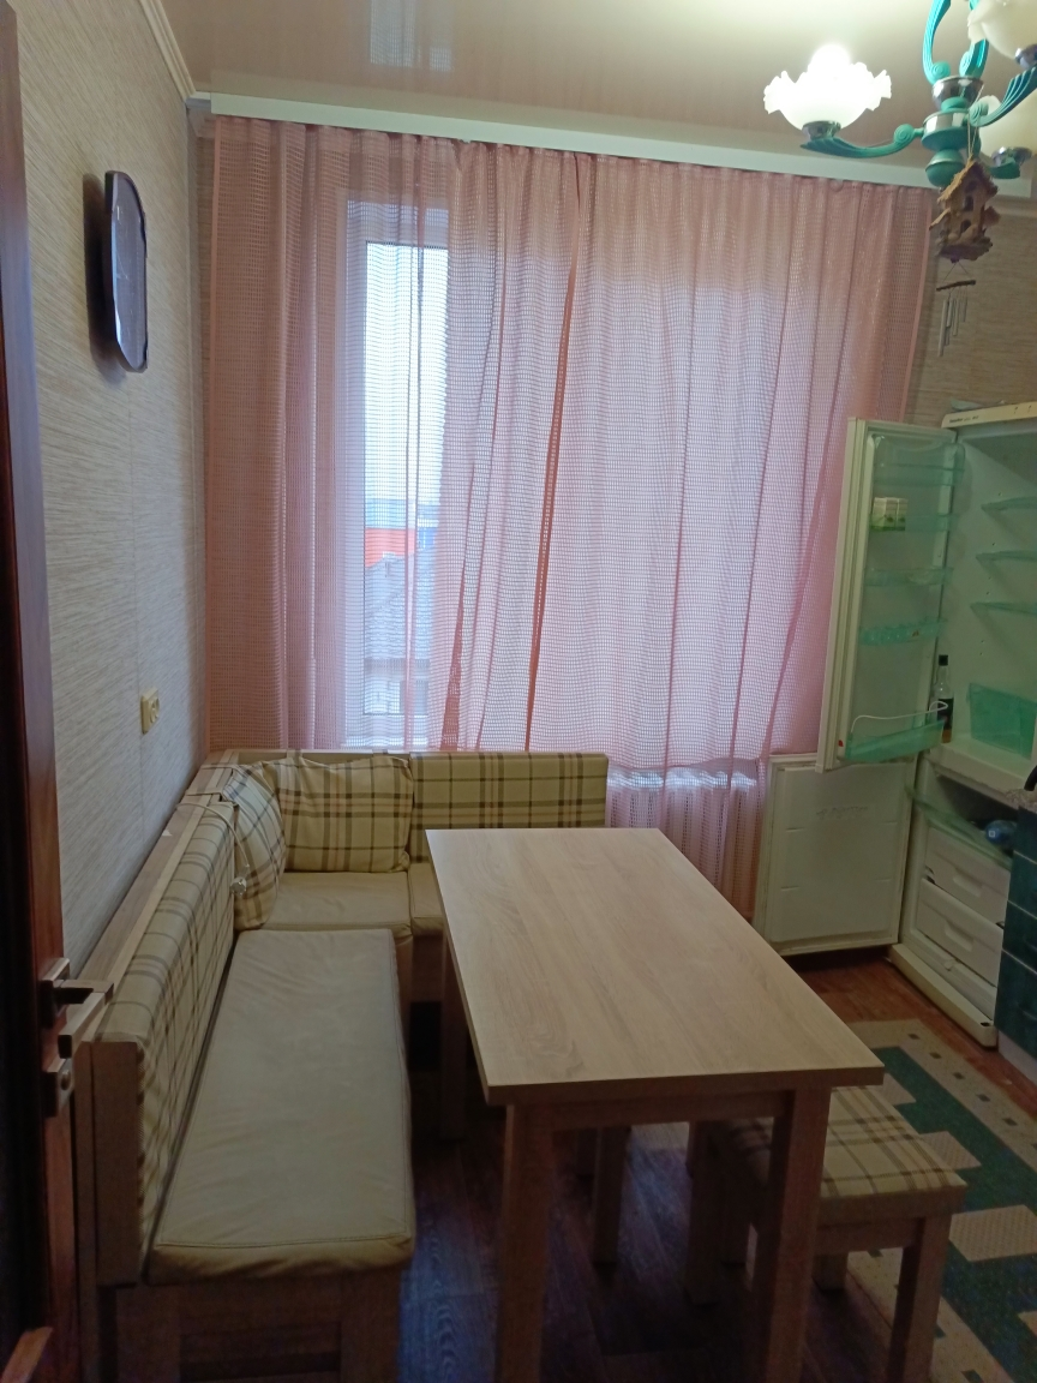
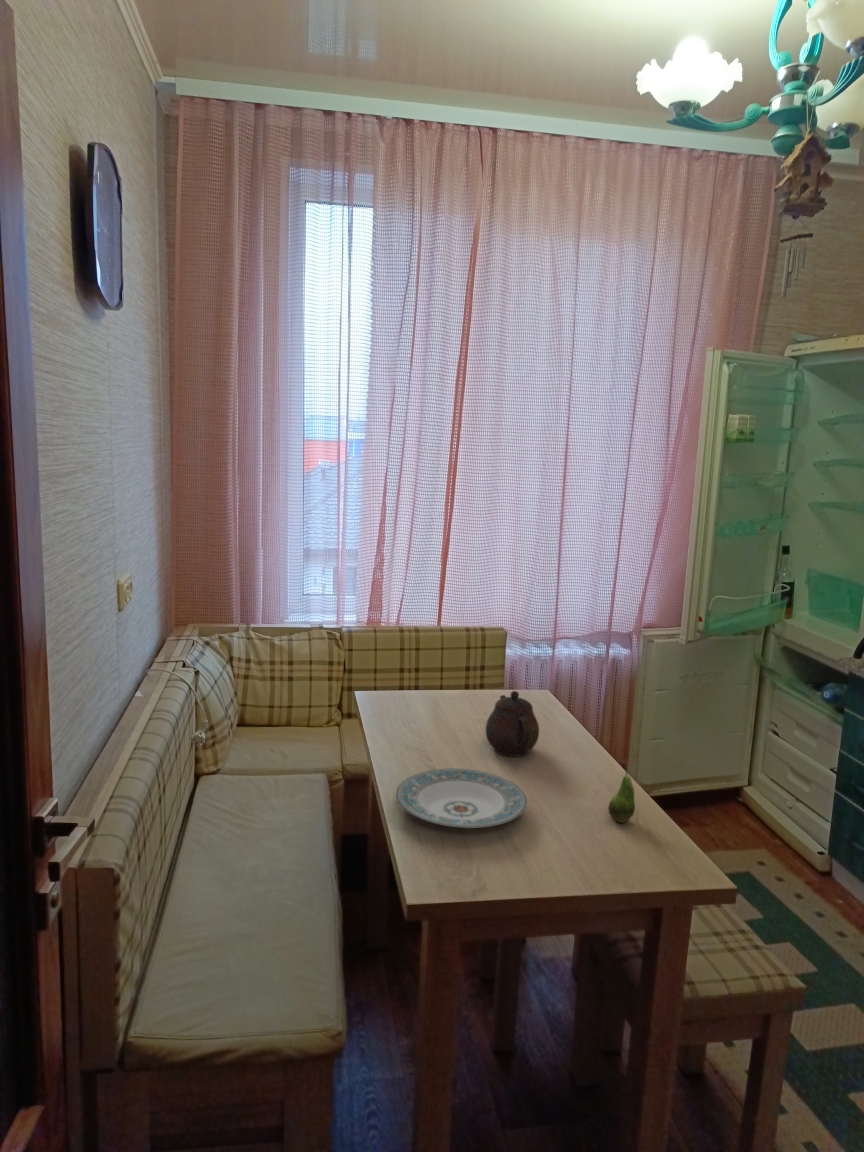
+ plate [395,768,528,829]
+ fruit [607,759,636,824]
+ teapot [485,690,540,758]
